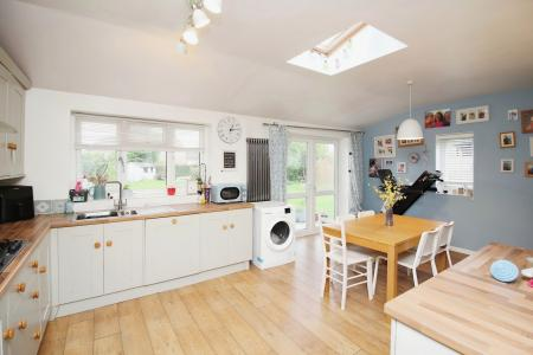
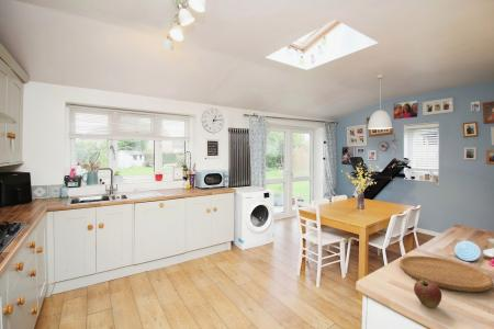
+ apple [413,280,442,309]
+ cutting board [398,254,494,293]
